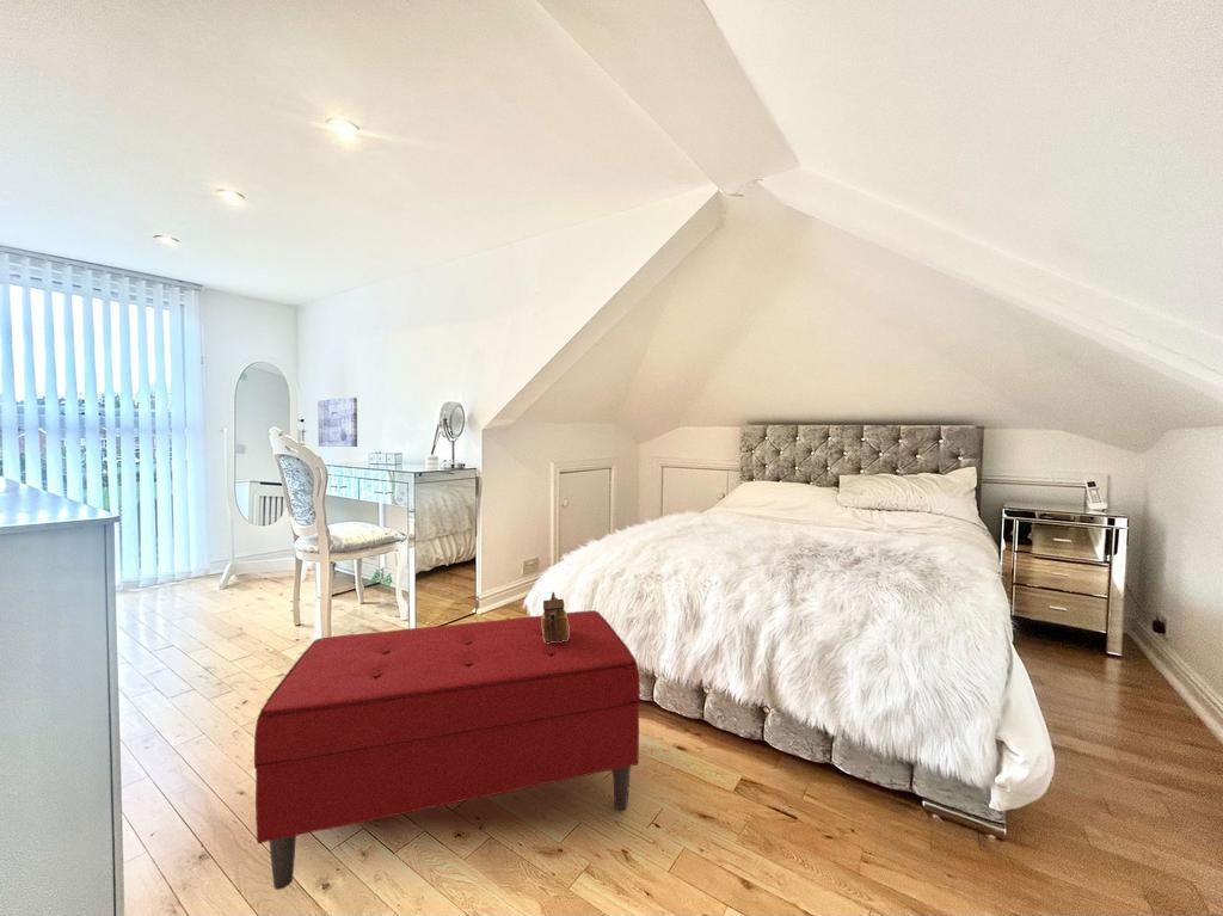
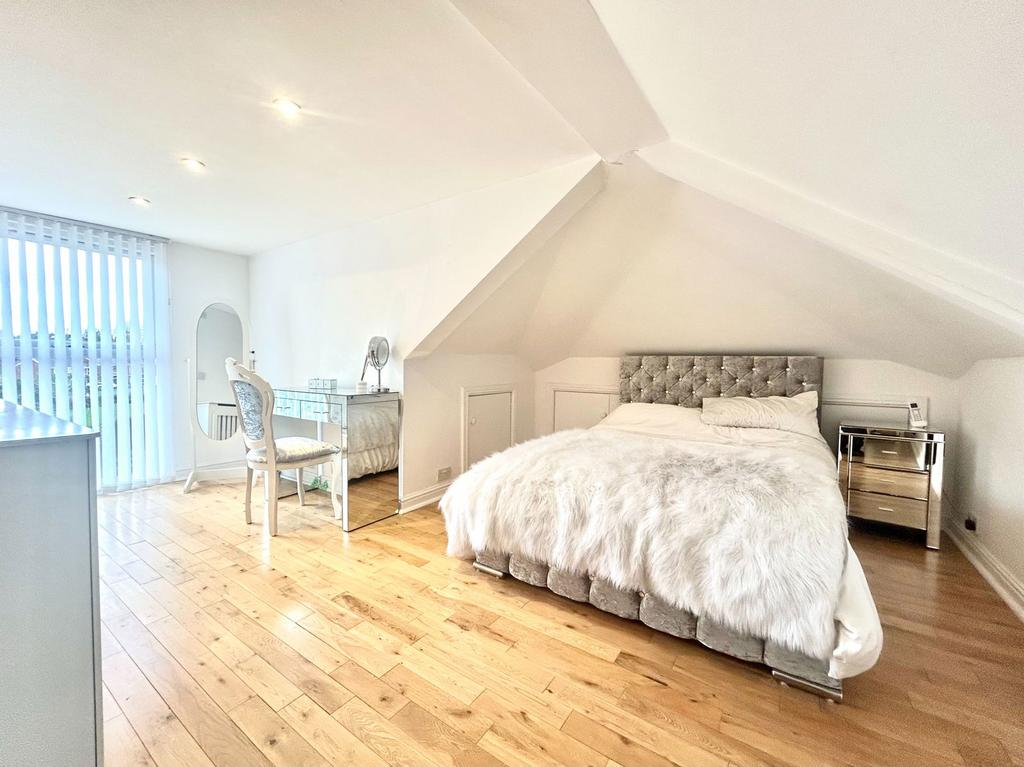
- teapot [541,591,569,643]
- bench [253,609,641,891]
- wall art [316,396,358,448]
